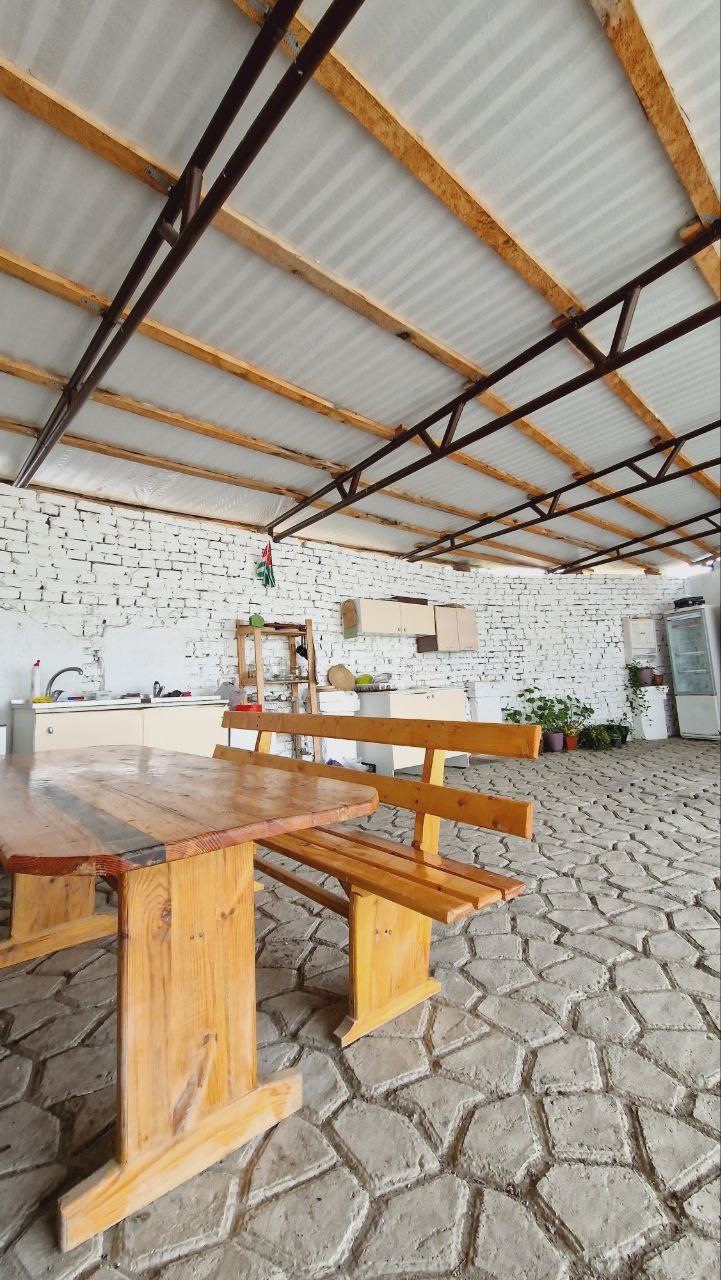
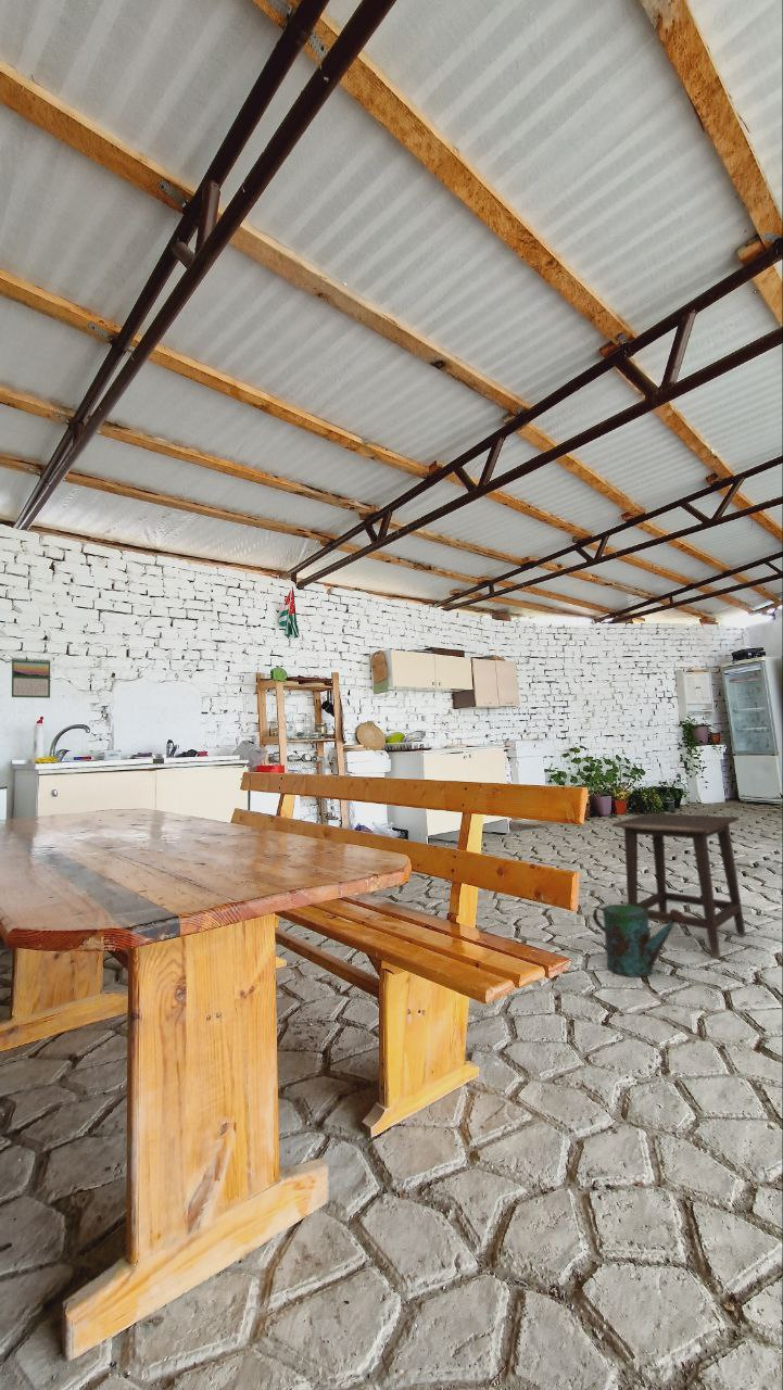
+ side table [610,812,747,960]
+ calendar [11,657,51,699]
+ watering can [592,902,685,978]
